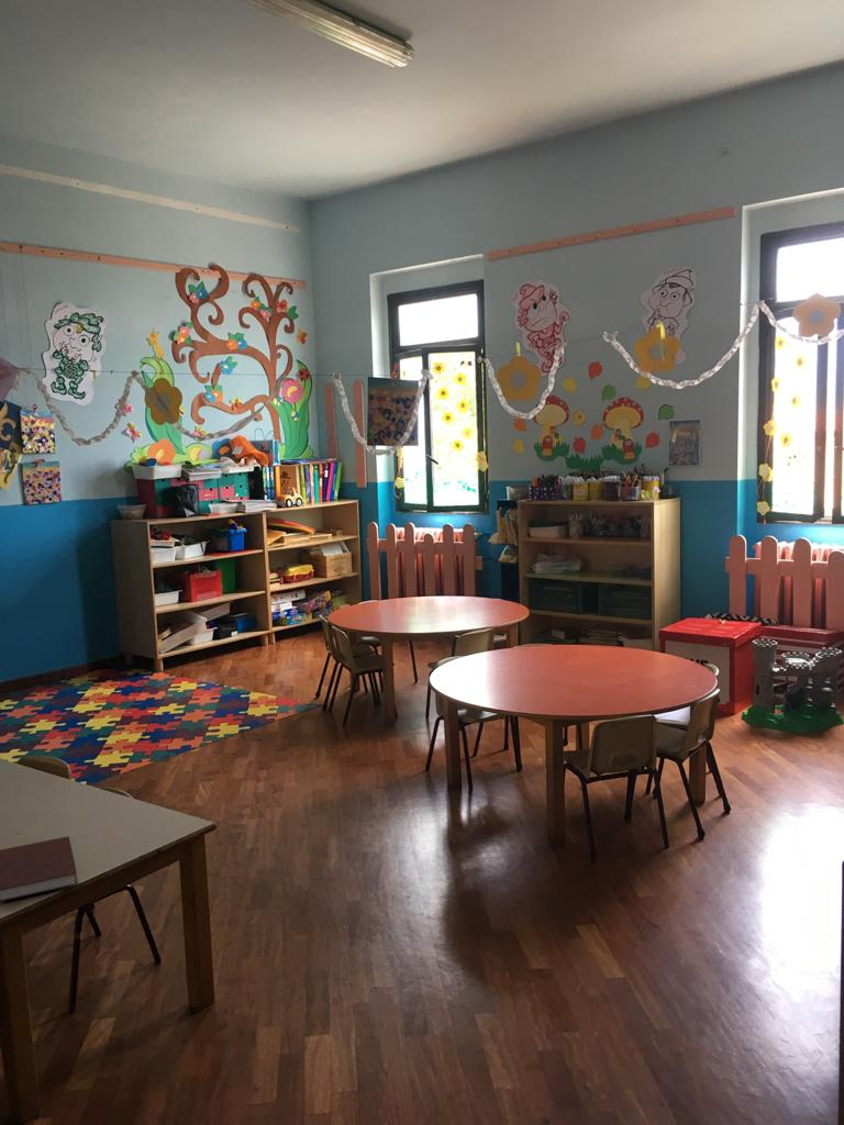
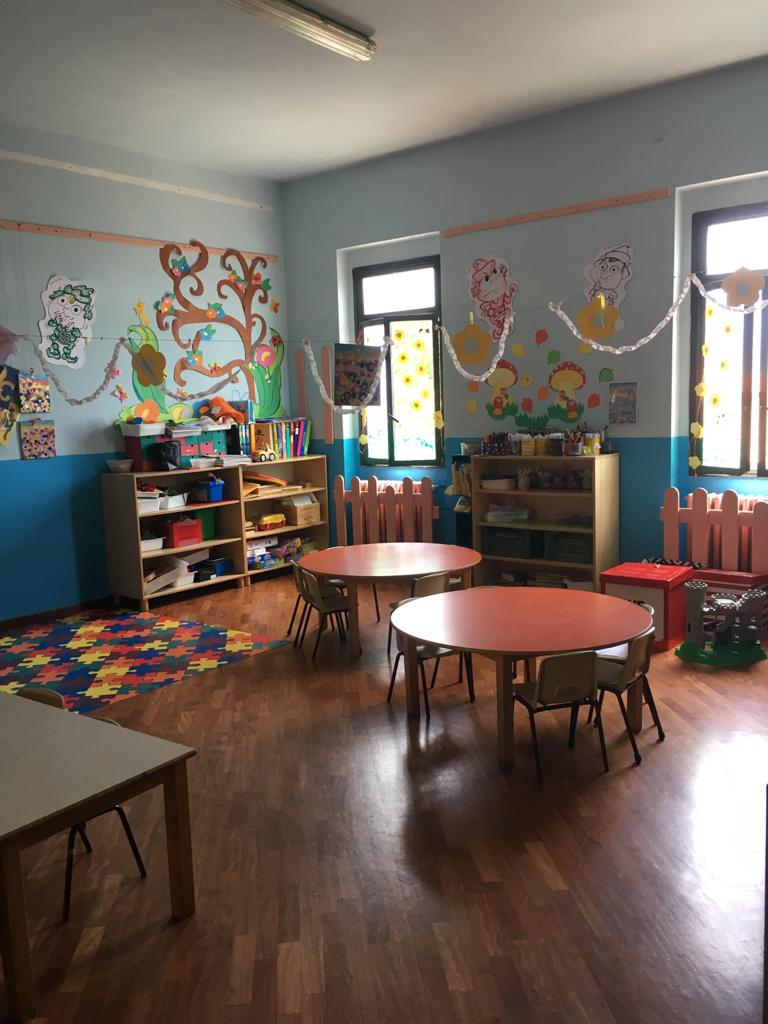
- notebook [0,835,79,903]
